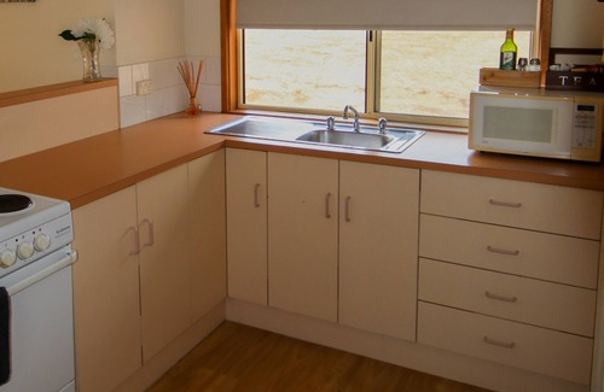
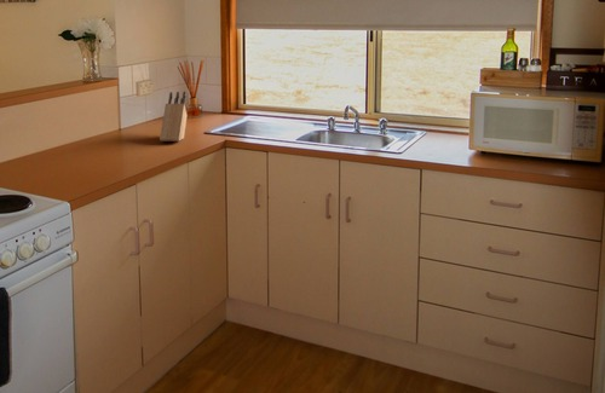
+ knife block [159,91,188,143]
